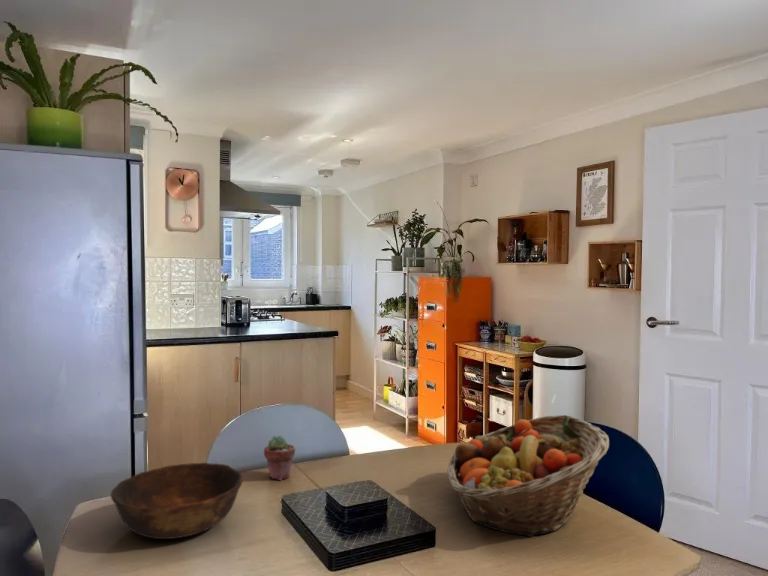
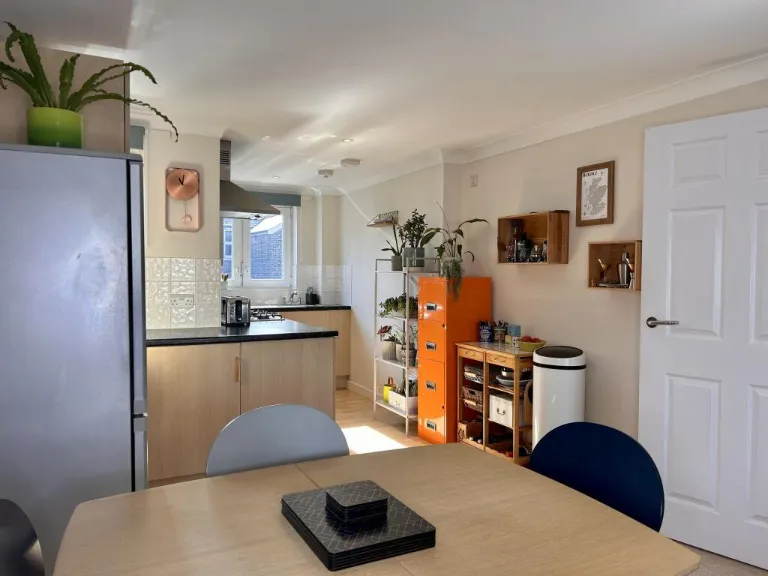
- bowl [110,462,244,540]
- potted succulent [263,435,296,481]
- fruit basket [446,414,610,538]
